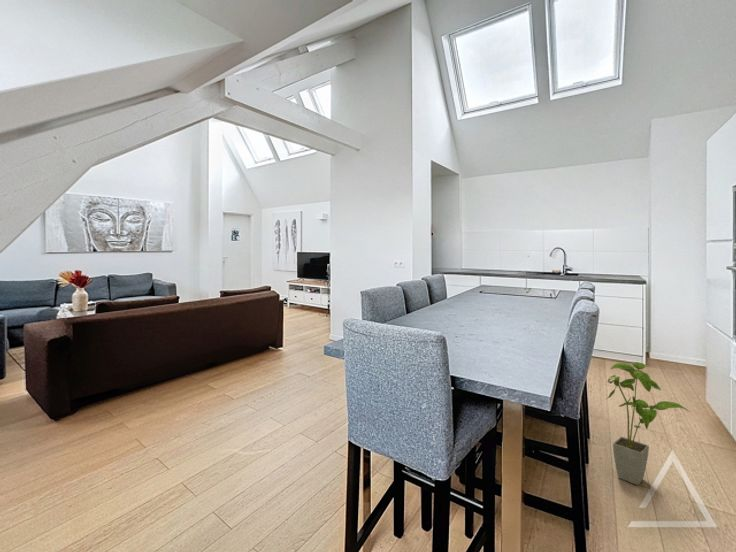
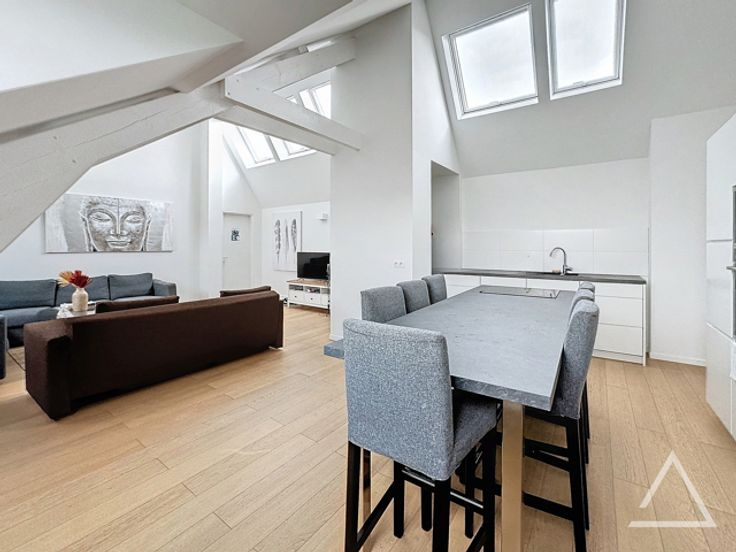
- house plant [604,361,691,486]
